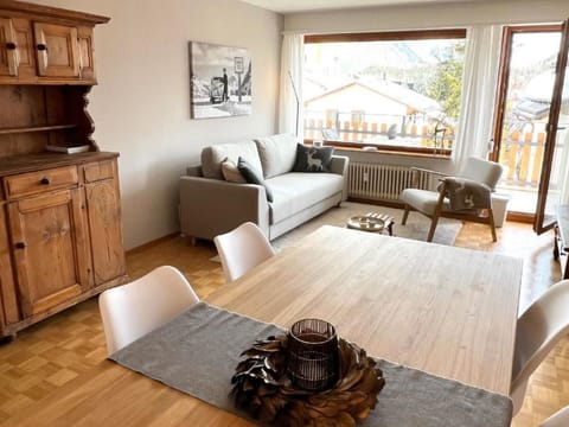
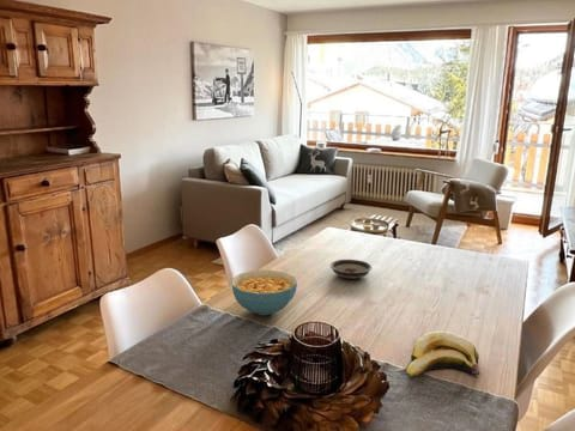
+ banana [405,330,480,378]
+ cereal bowl [230,269,298,316]
+ saucer [329,259,373,280]
